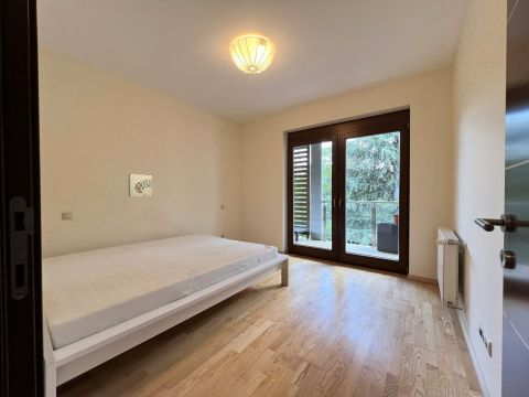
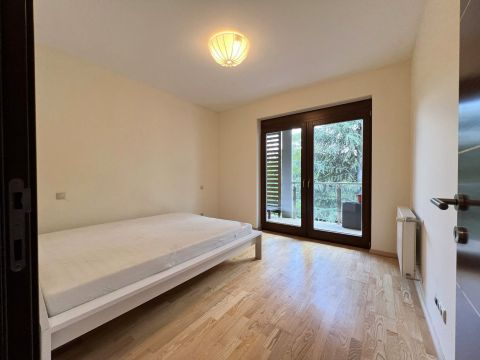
- wall art [128,172,154,197]
